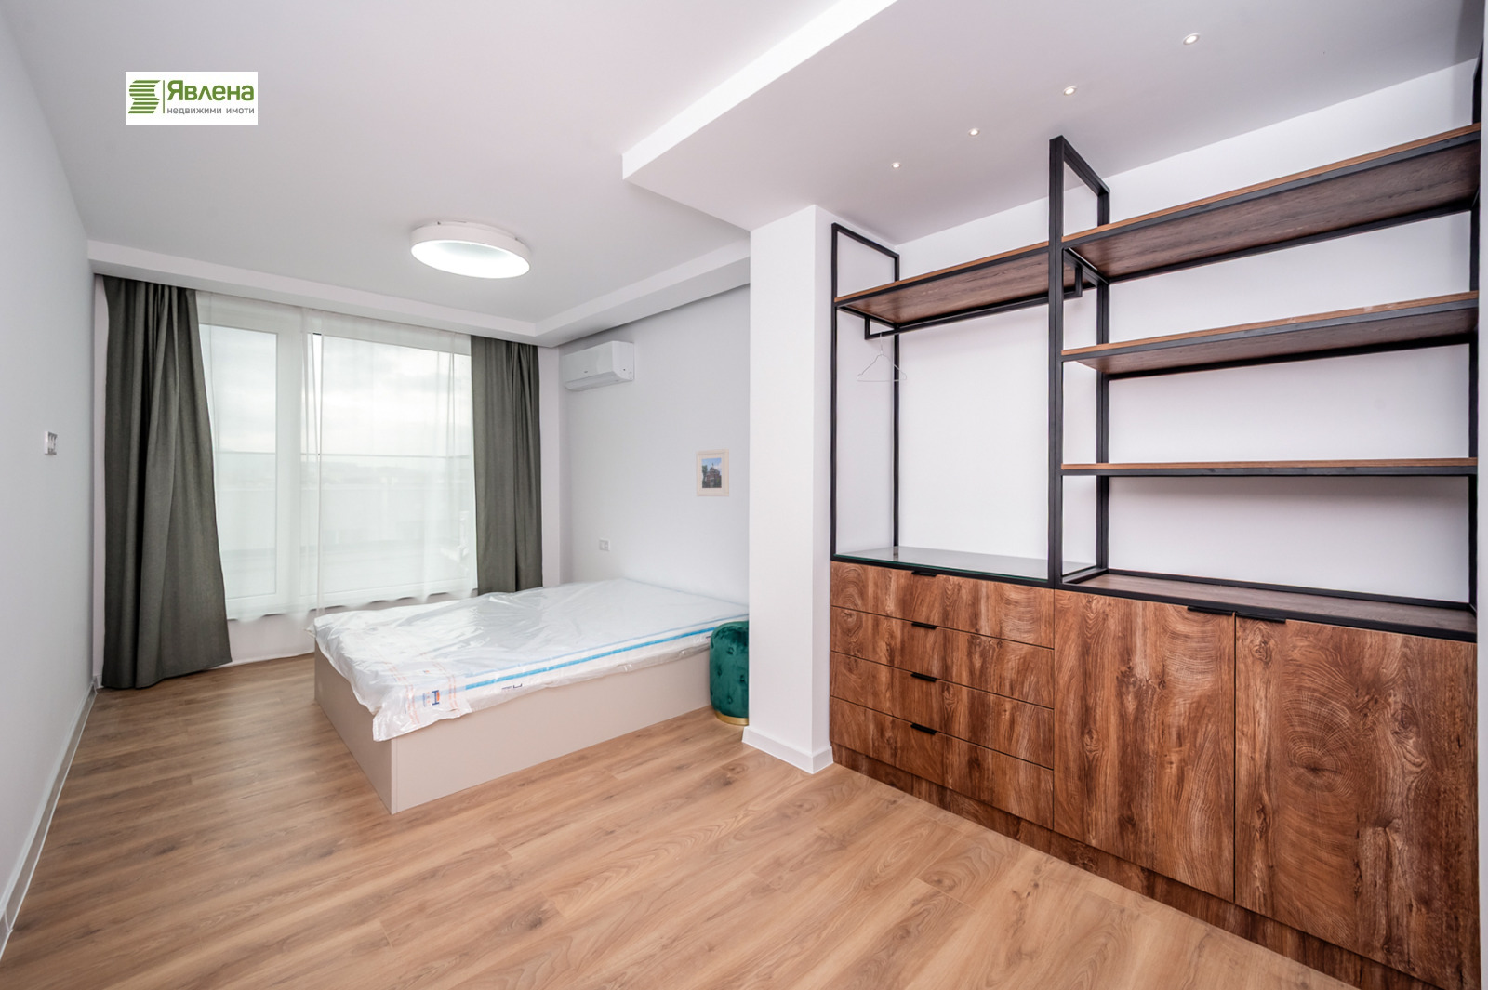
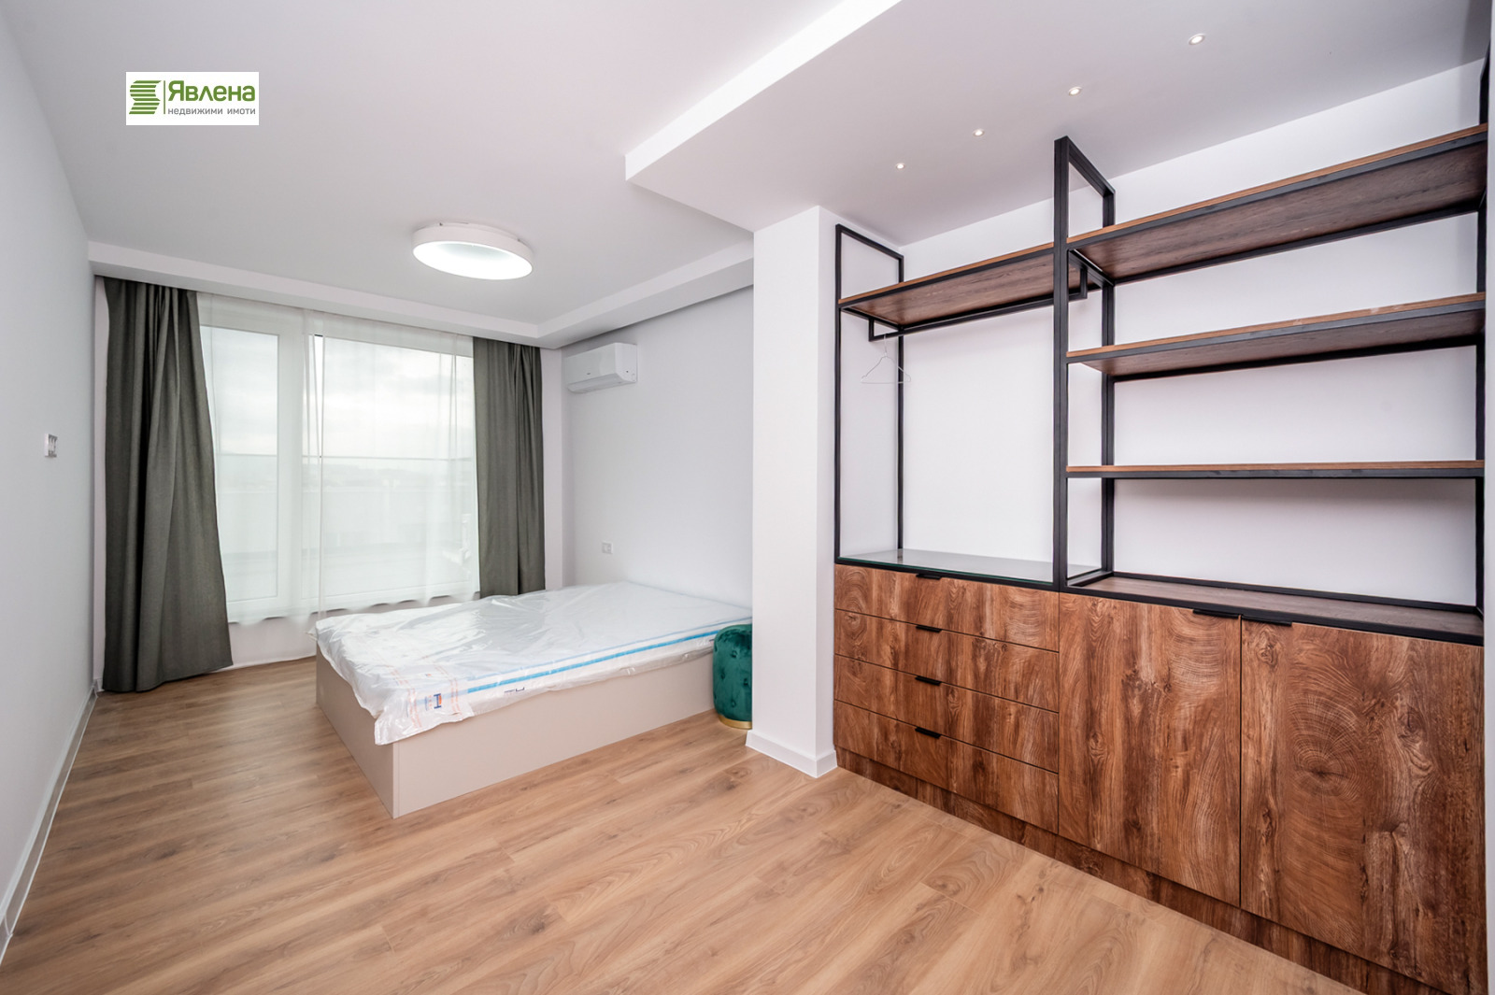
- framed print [695,449,730,497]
